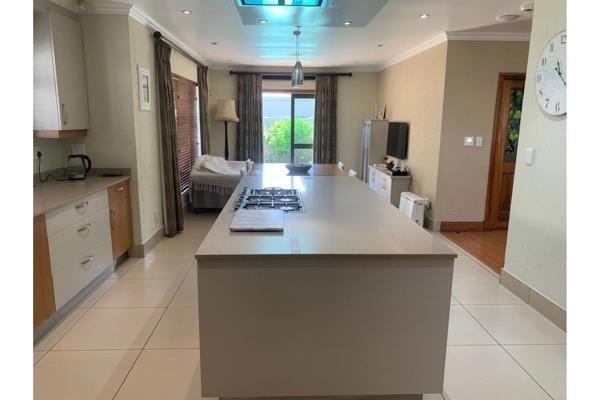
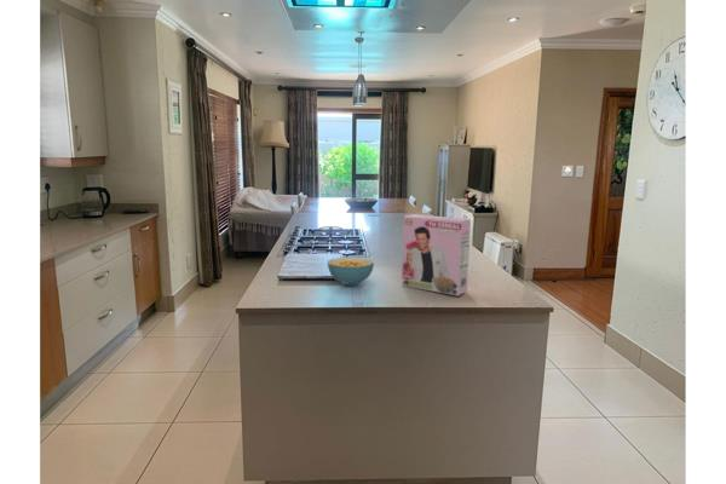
+ cereal bowl [327,257,375,287]
+ cereal box [401,213,472,296]
